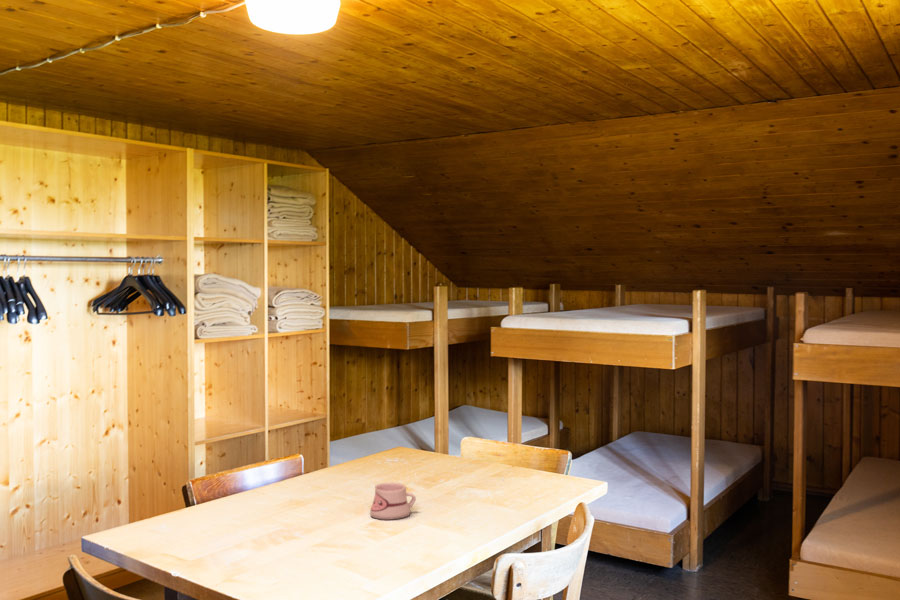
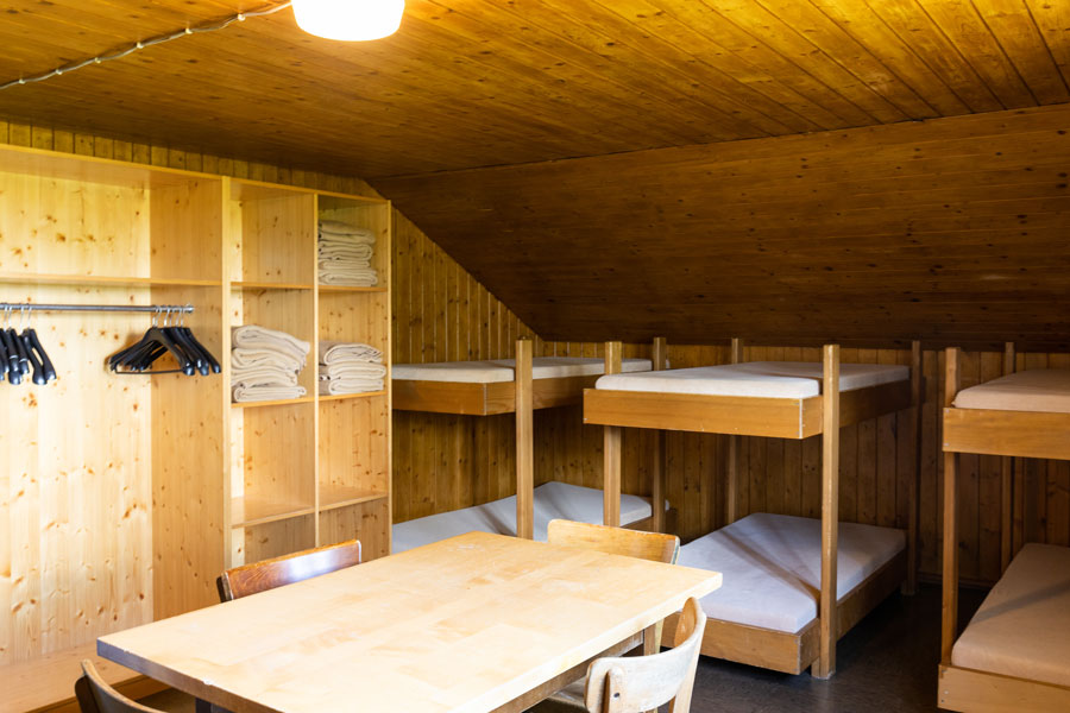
- mug [369,482,417,521]
